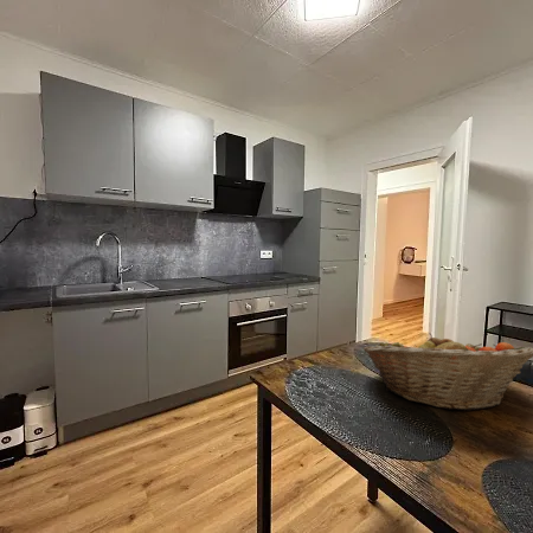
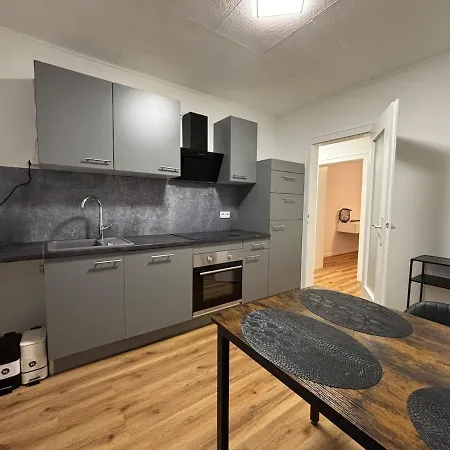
- fruit basket [362,332,533,412]
